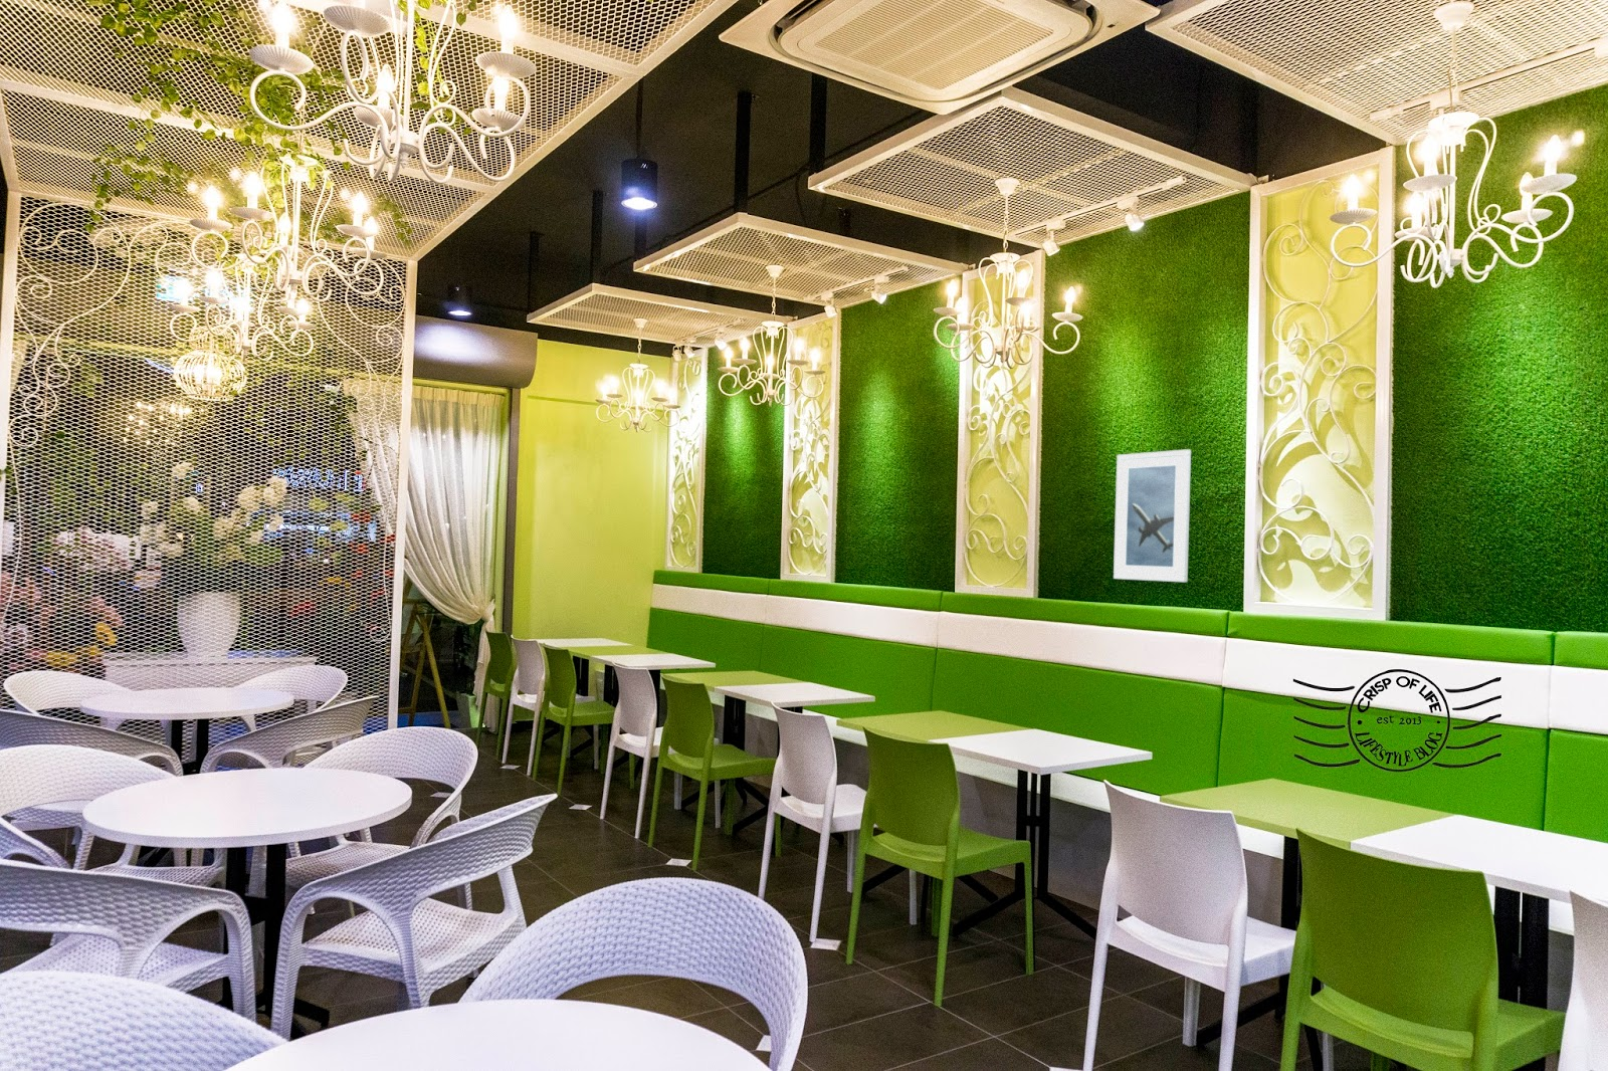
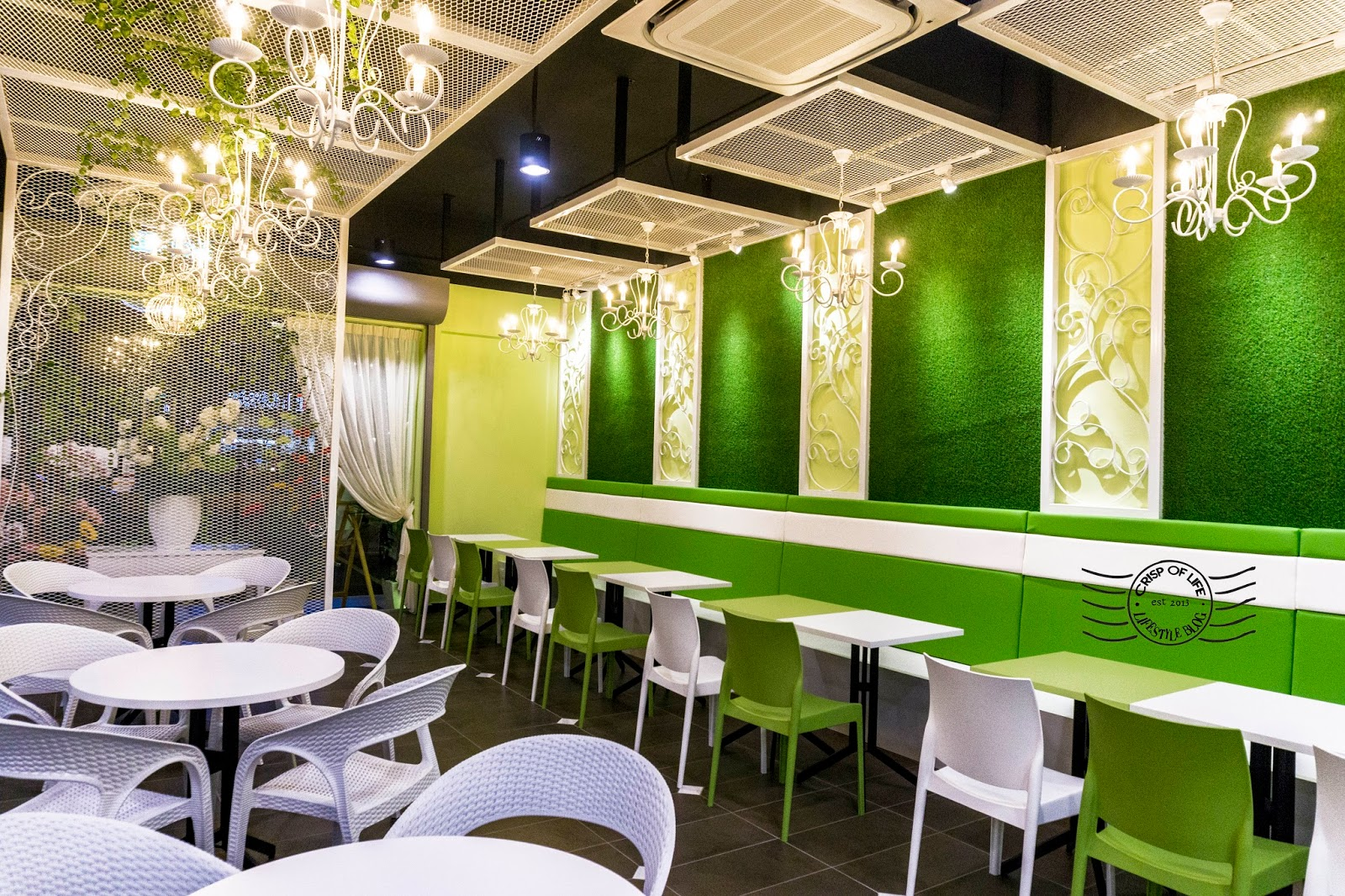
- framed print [1113,448,1192,583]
